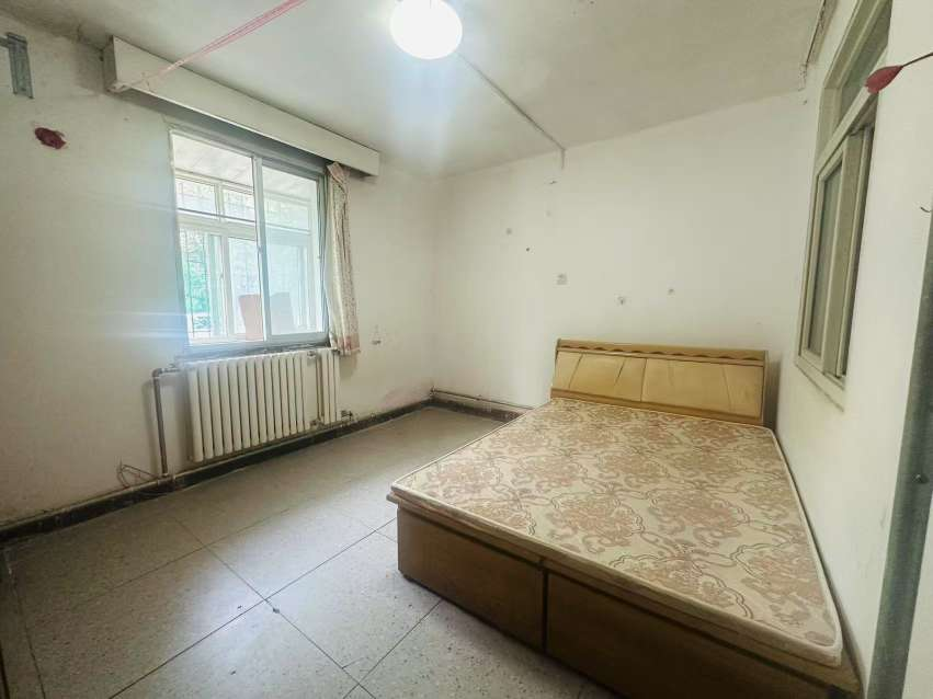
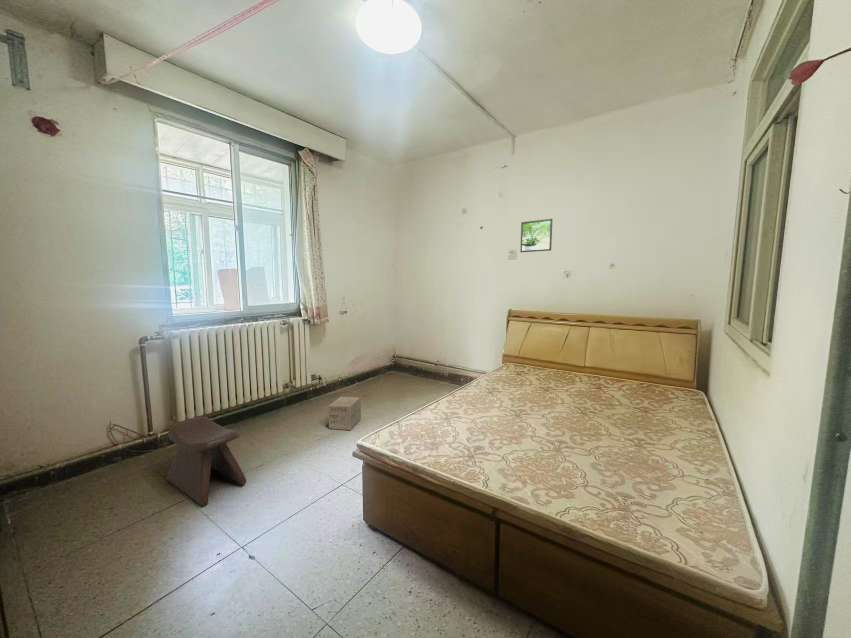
+ cardboard box [327,396,362,431]
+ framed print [519,218,553,253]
+ stool [166,416,247,507]
